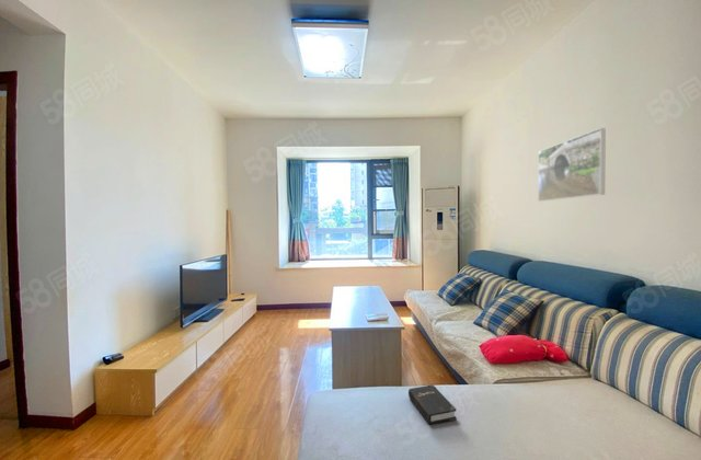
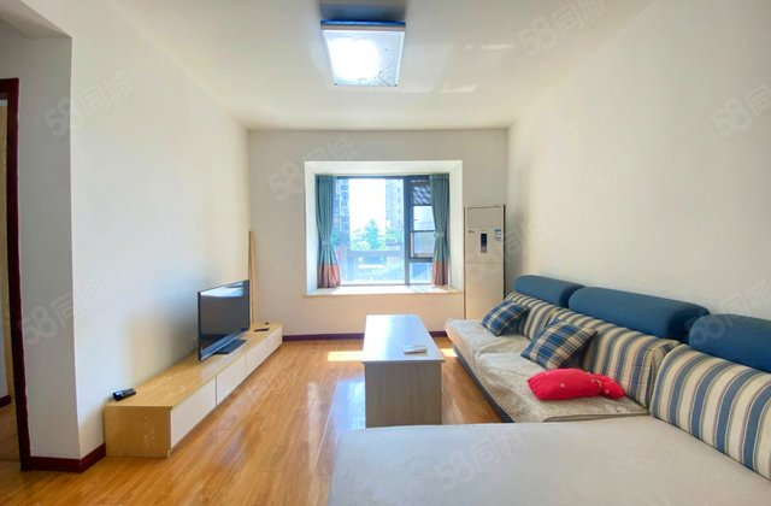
- hardback book [407,383,458,426]
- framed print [537,127,607,203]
